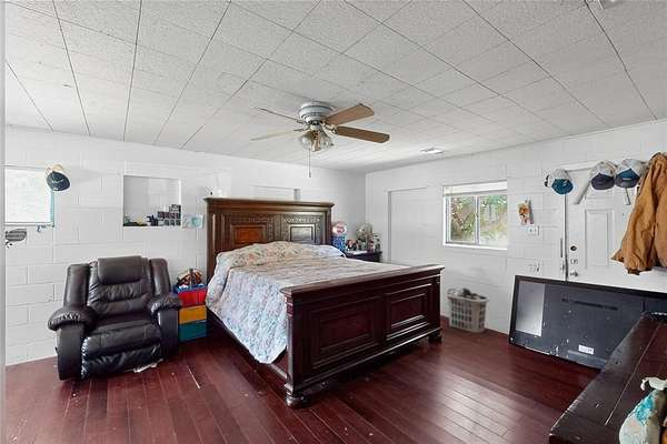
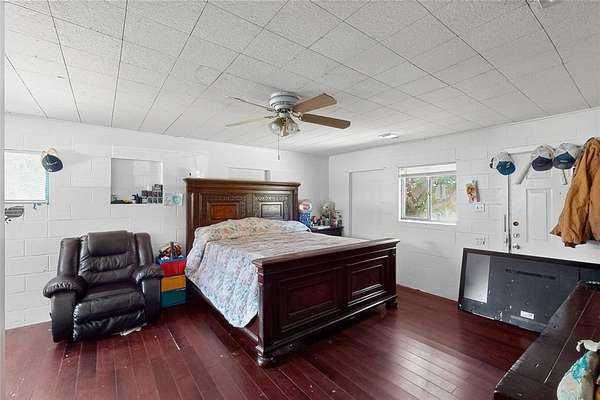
- clothes hamper [445,286,490,334]
